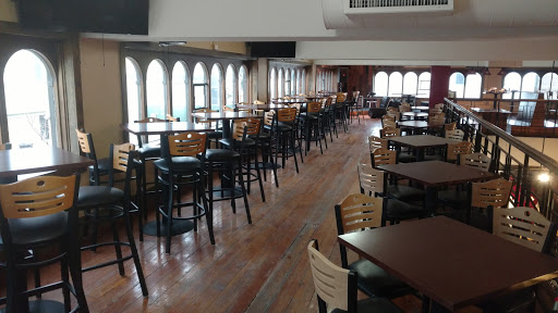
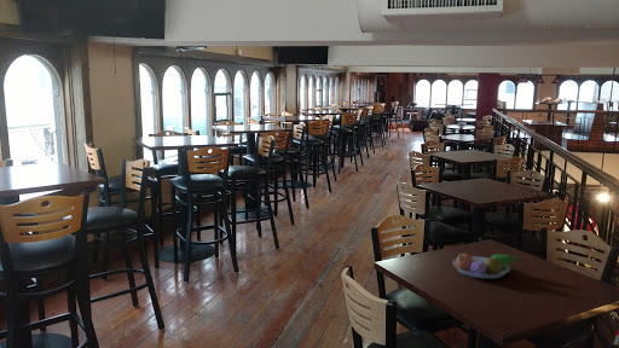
+ fruit bowl [451,253,519,280]
